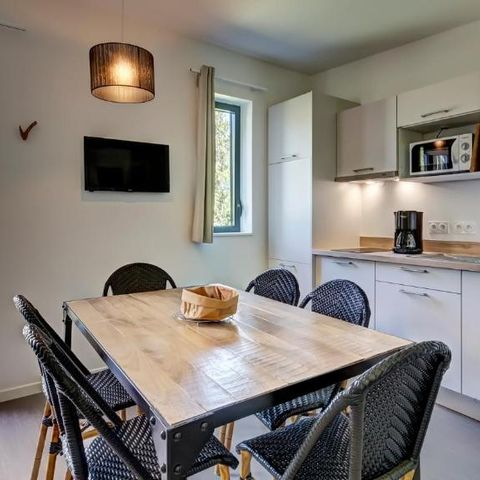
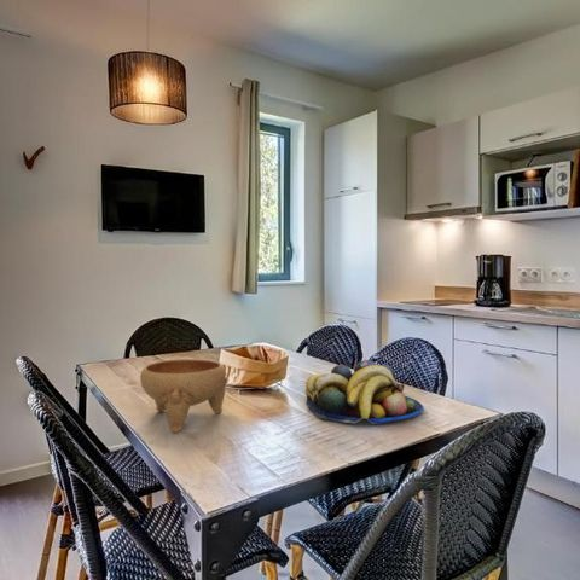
+ bowl [139,358,230,434]
+ fruit bowl [304,359,424,425]
